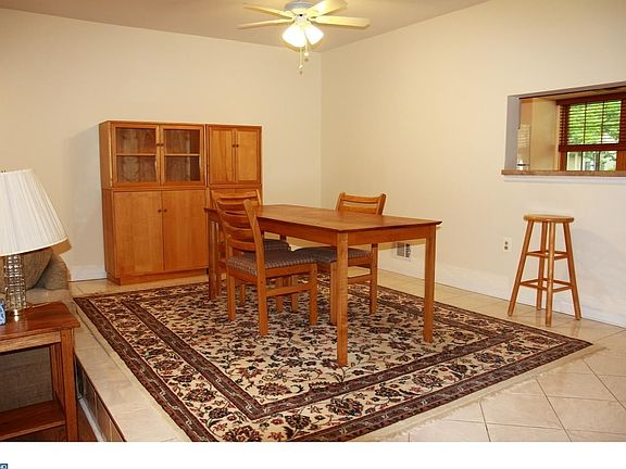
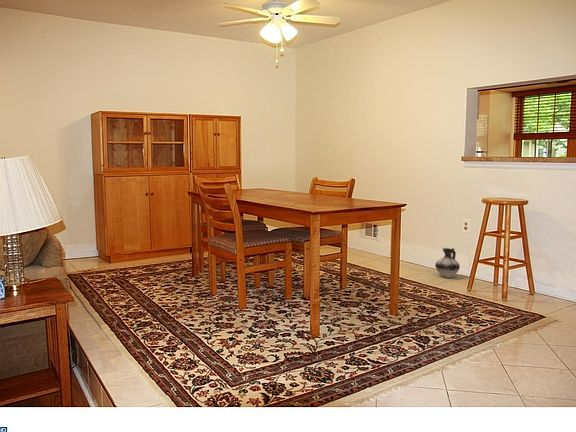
+ ceramic jug [434,247,461,279]
